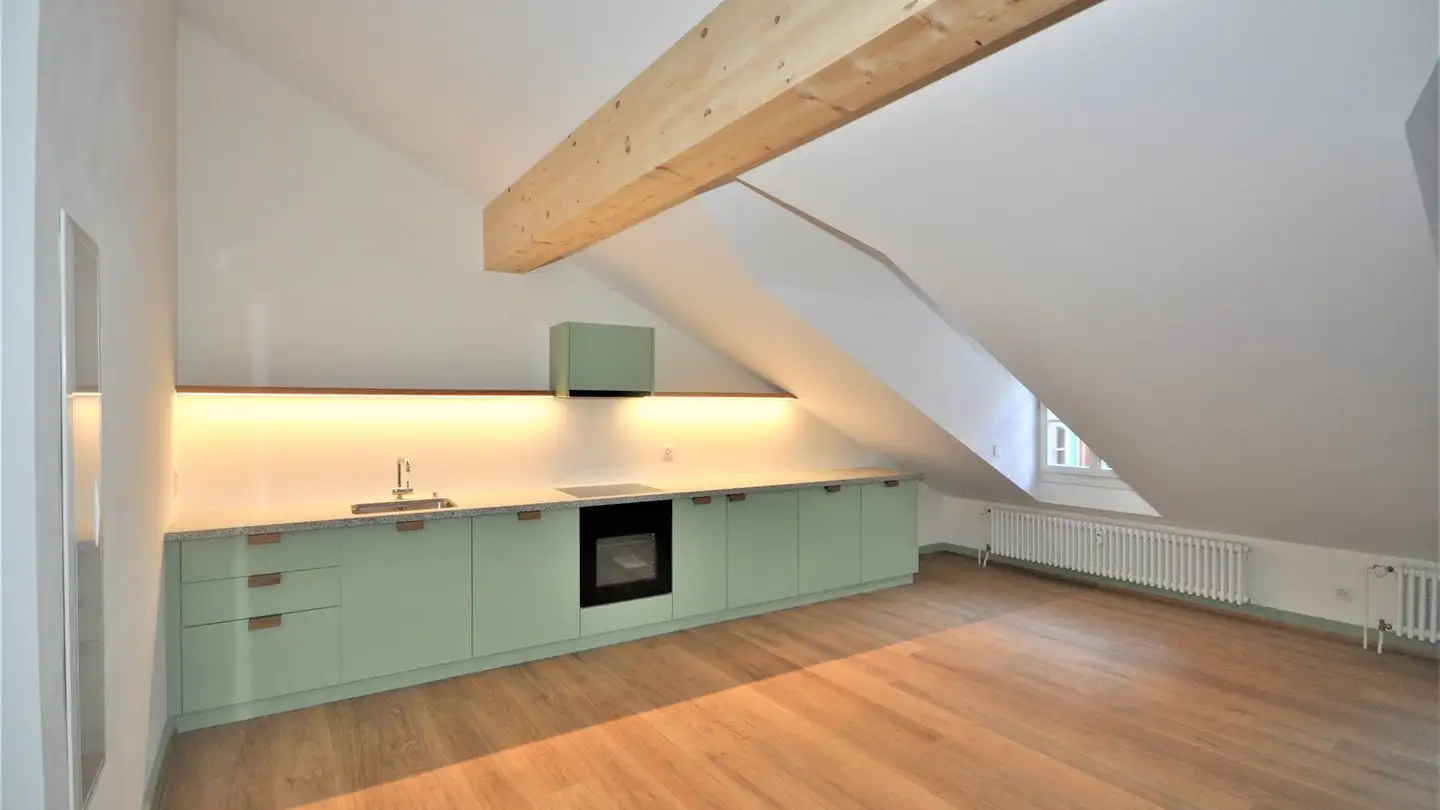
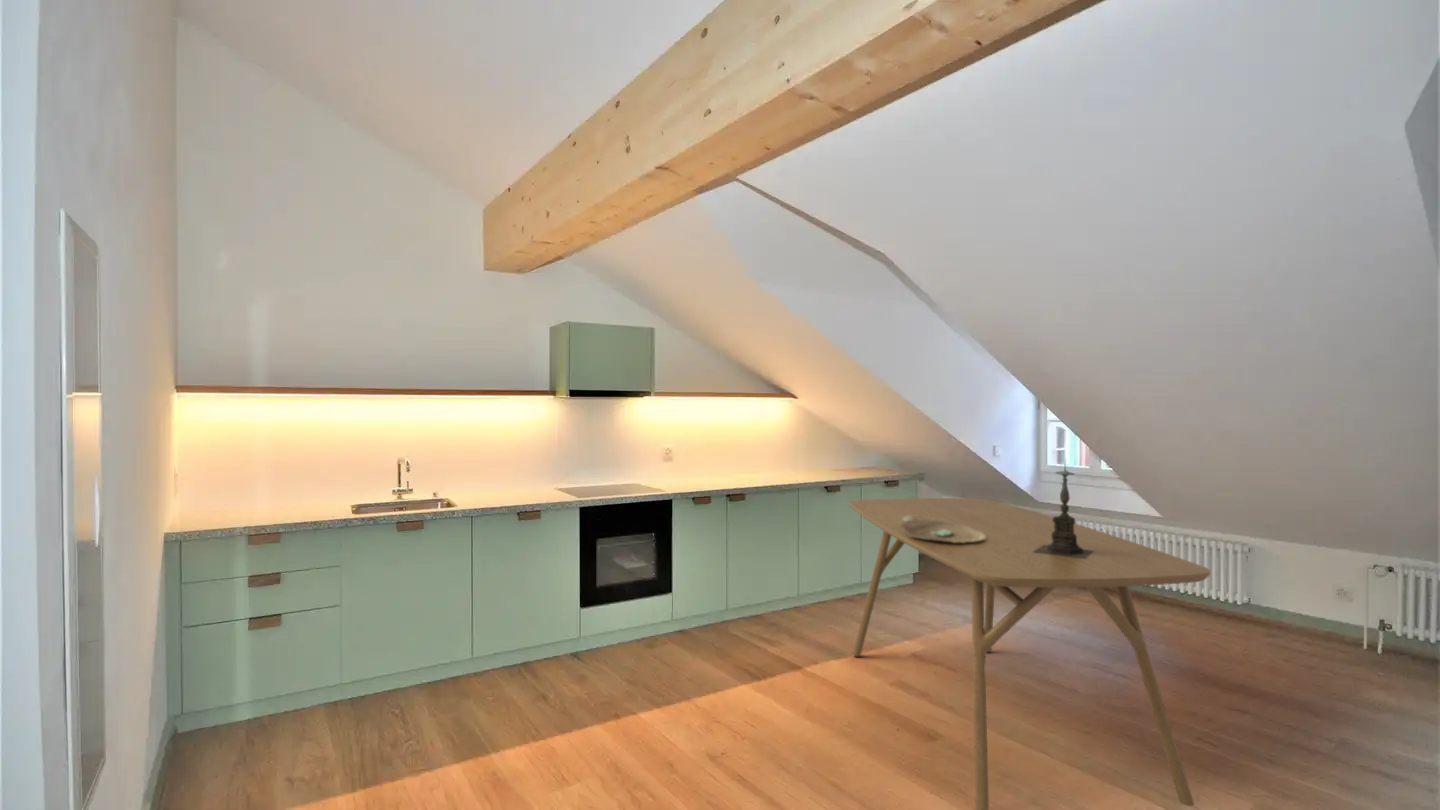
+ dining table [848,497,1211,810]
+ candle holder [1033,458,1093,558]
+ decorative bowl [900,516,986,543]
